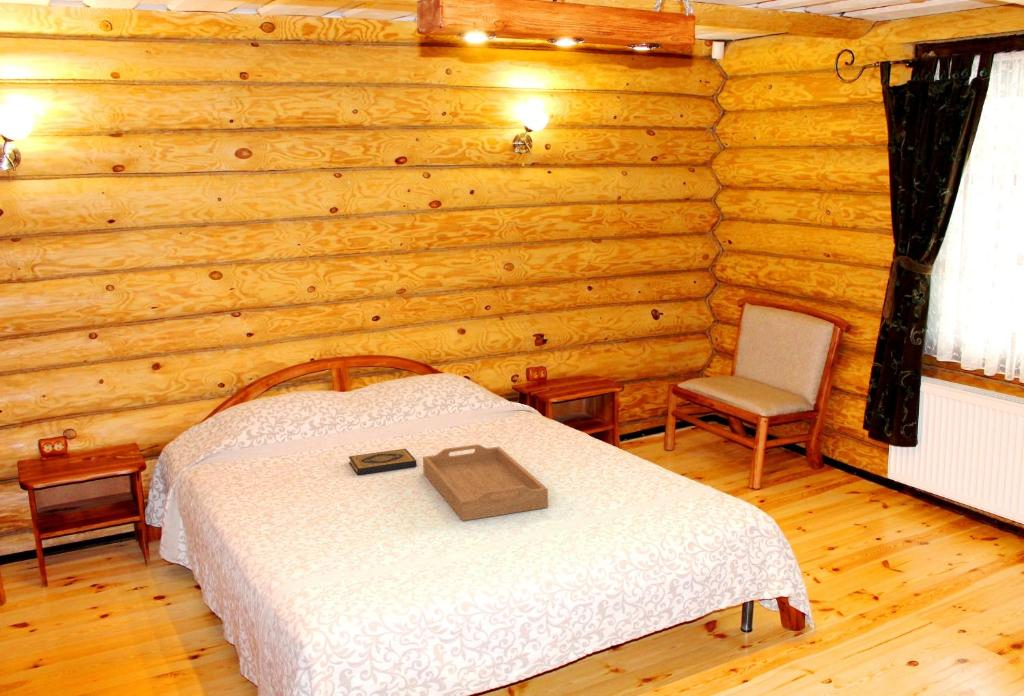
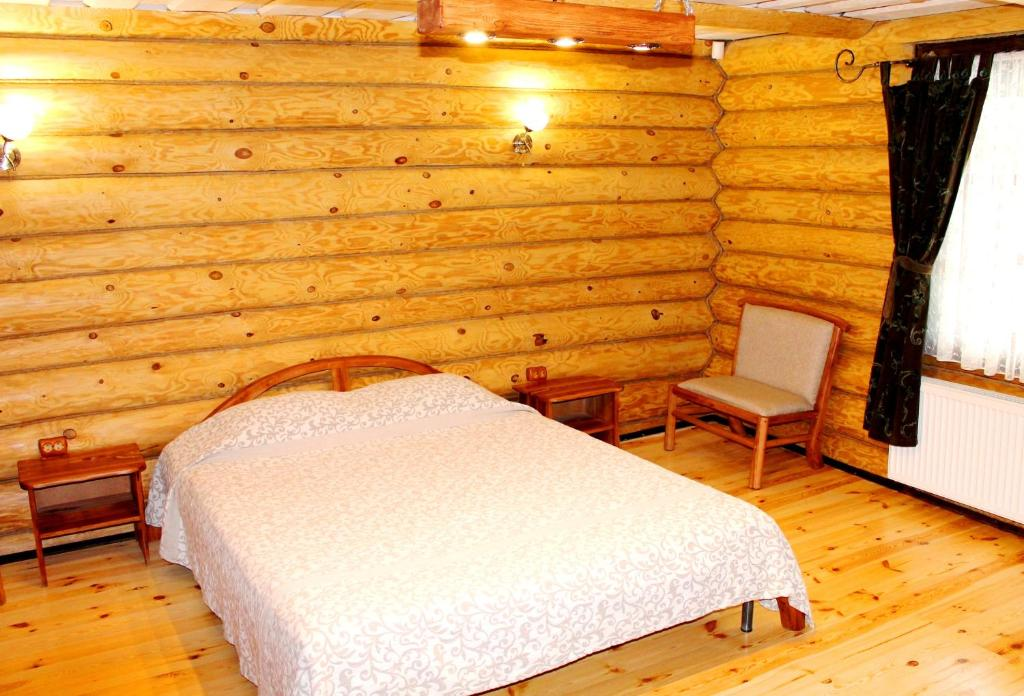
- serving tray [422,443,549,522]
- hardback book [348,448,418,476]
